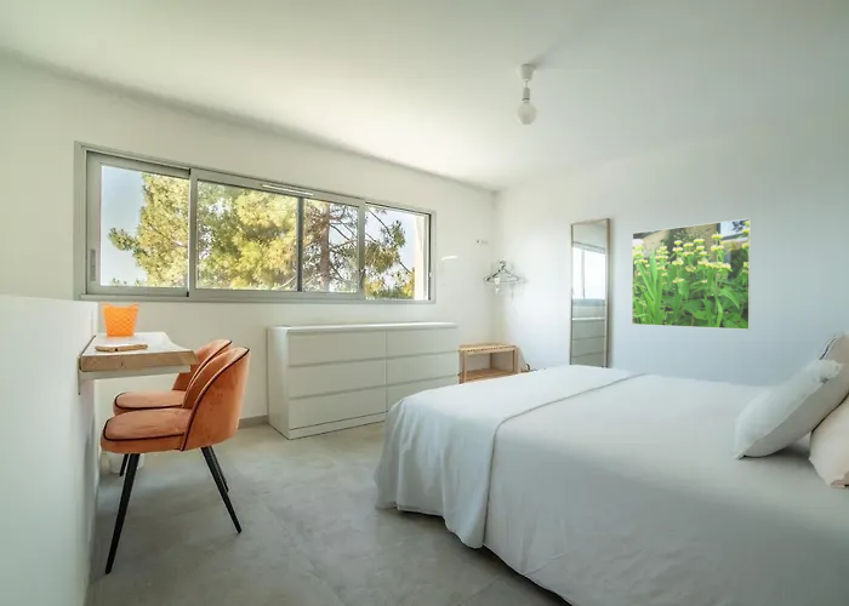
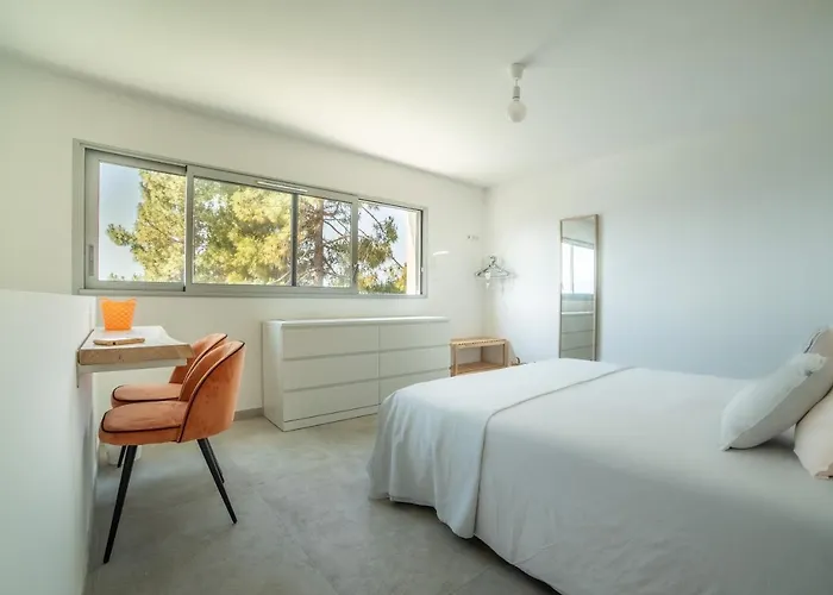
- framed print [631,217,752,331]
